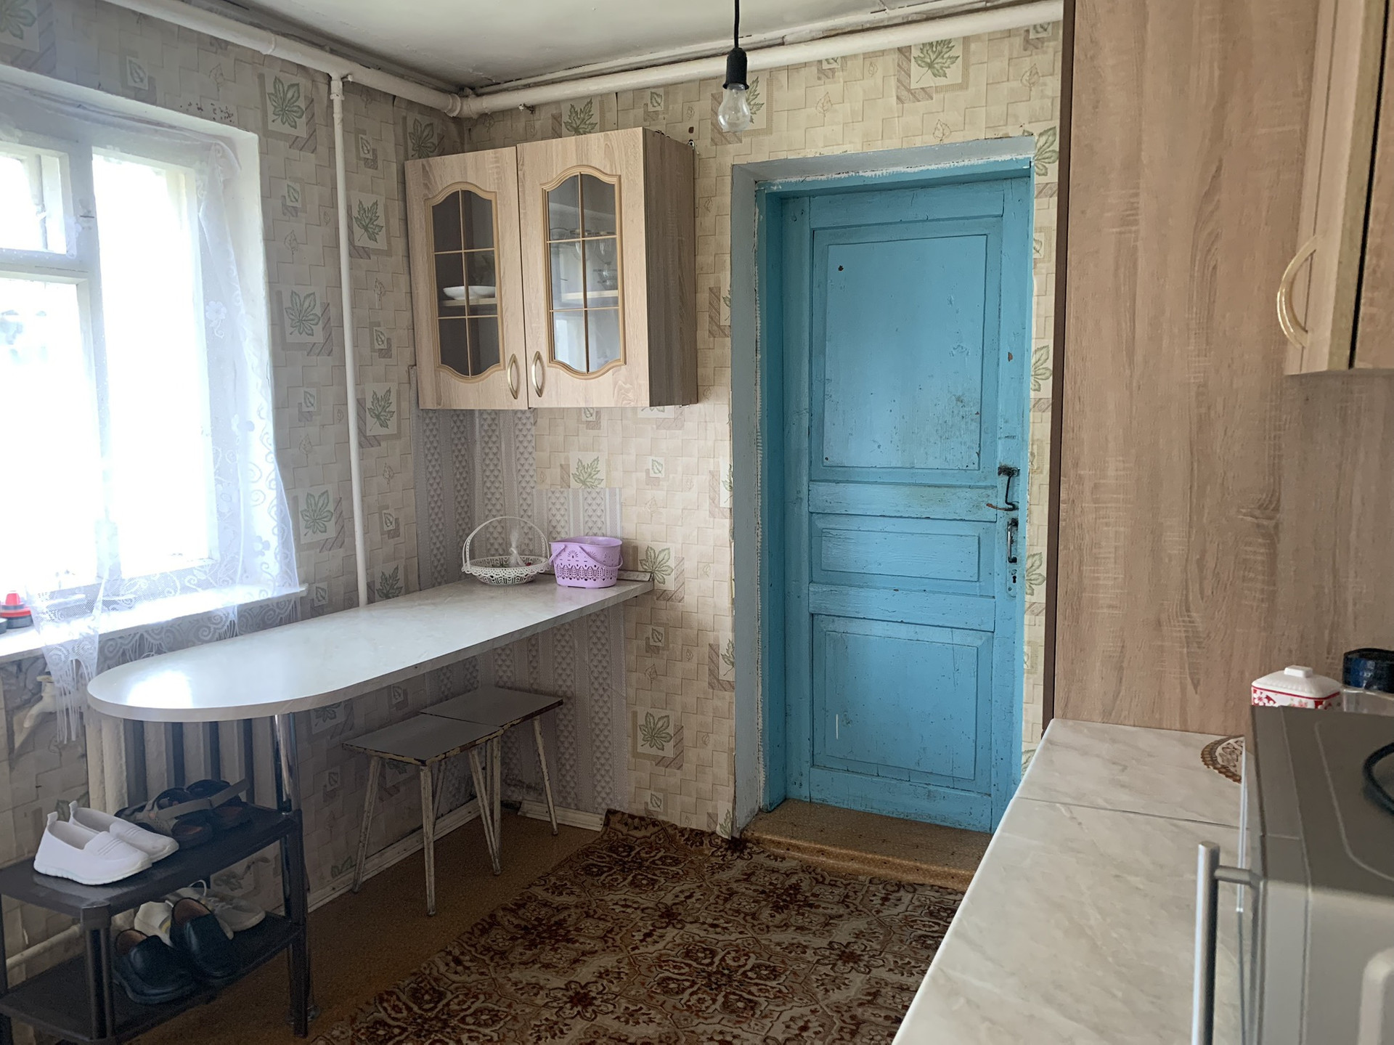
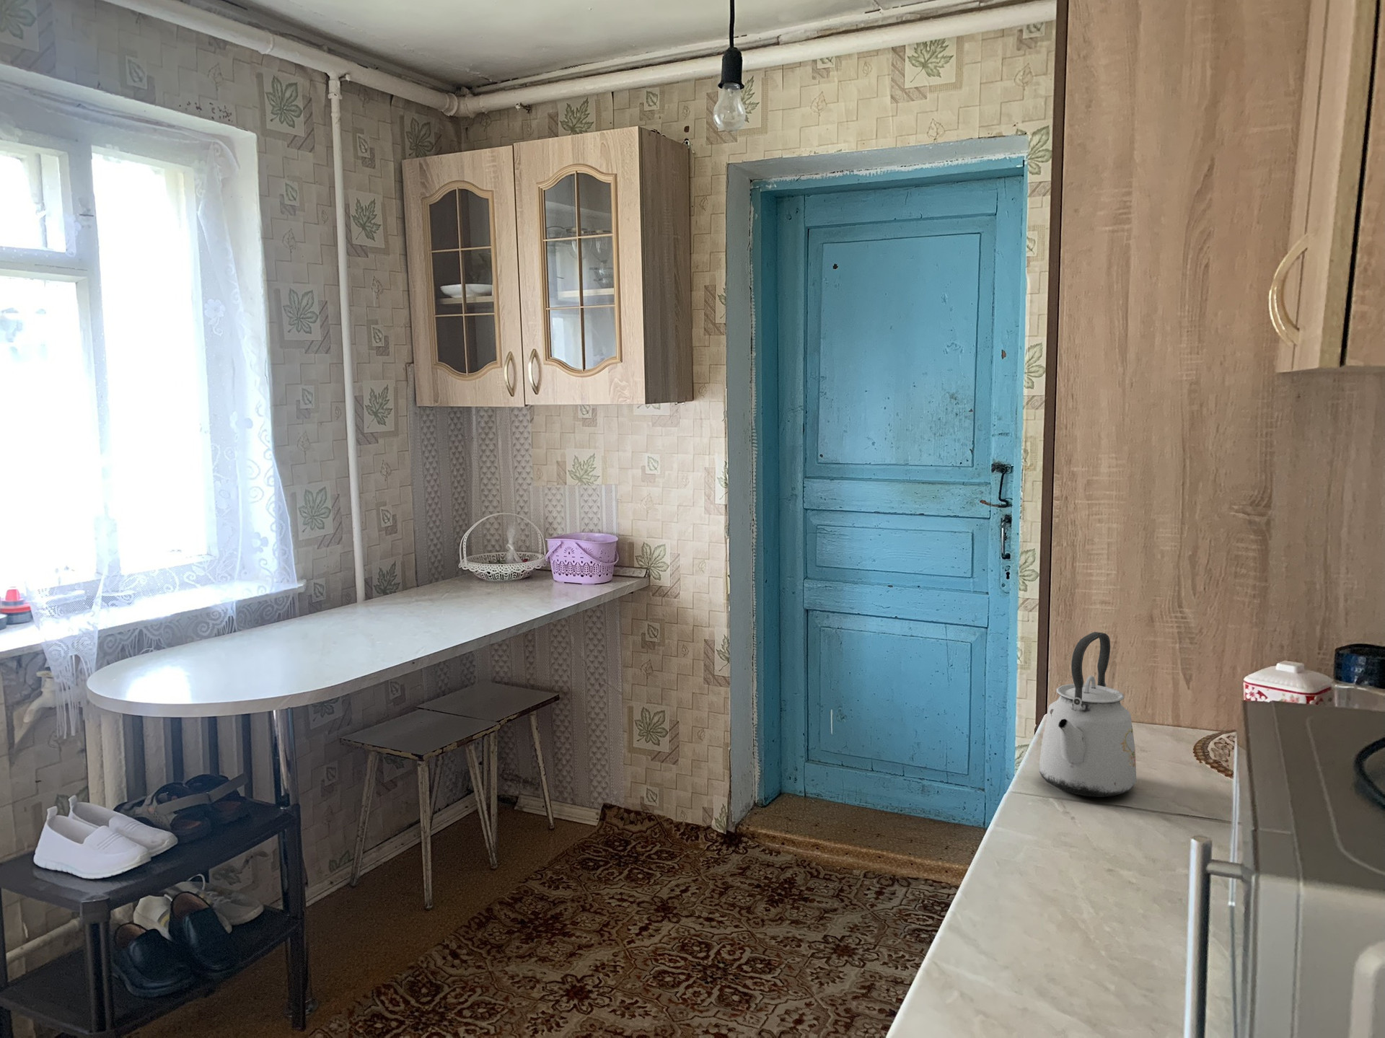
+ kettle [1038,631,1137,798]
